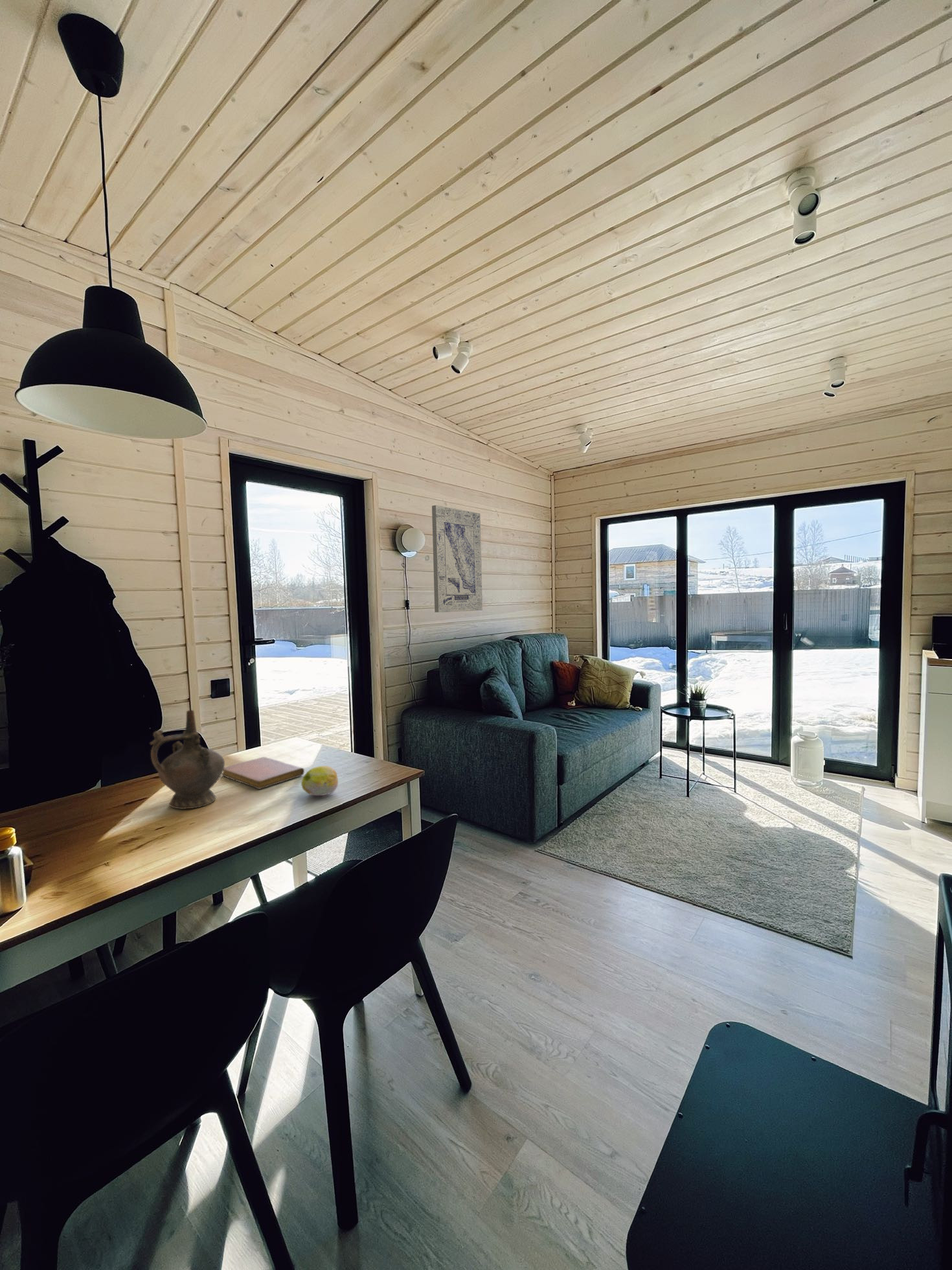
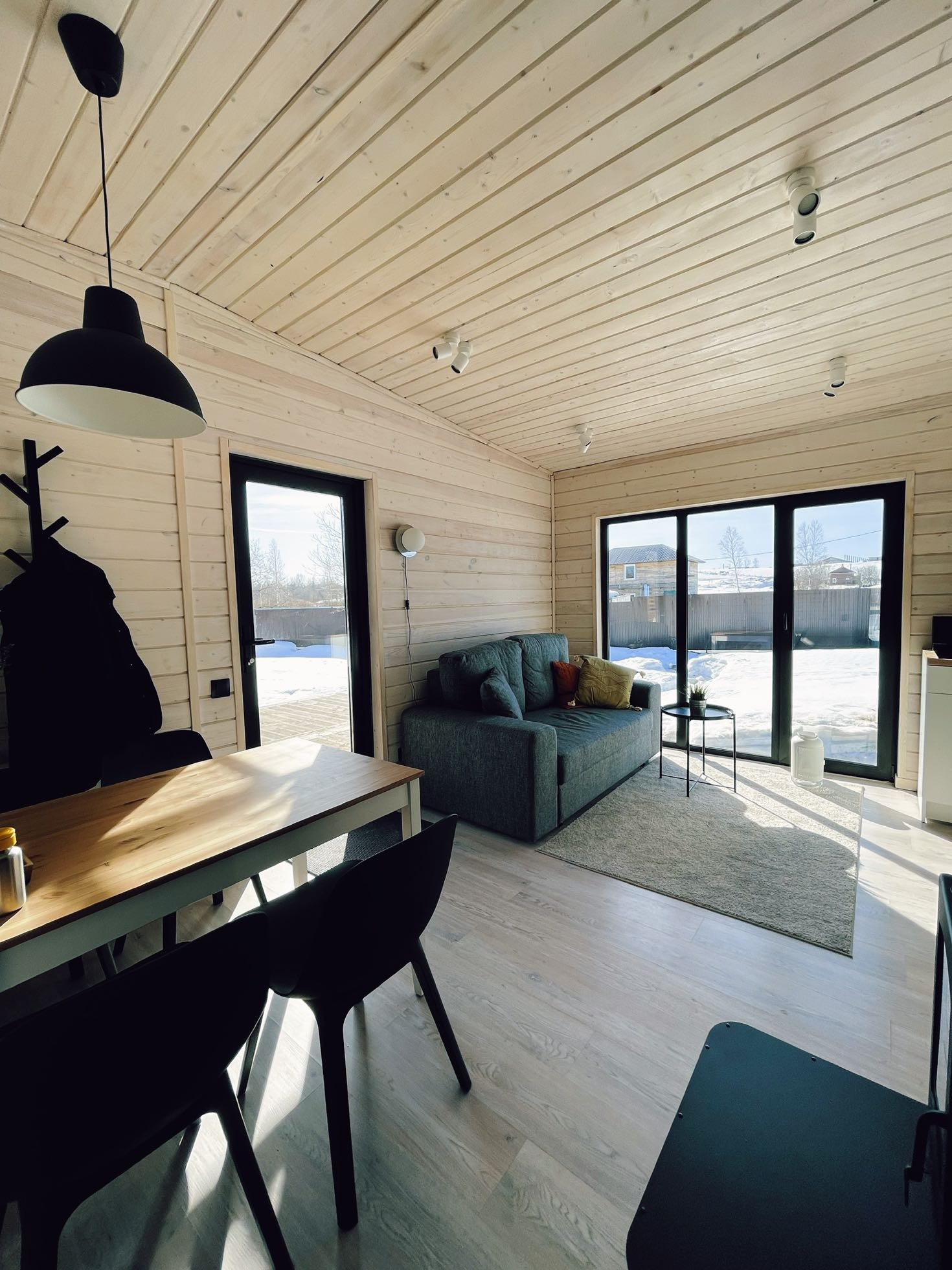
- notebook [221,756,305,790]
- ceremonial vessel [149,710,225,810]
- fruit [300,765,339,796]
- wall art [431,505,483,613]
